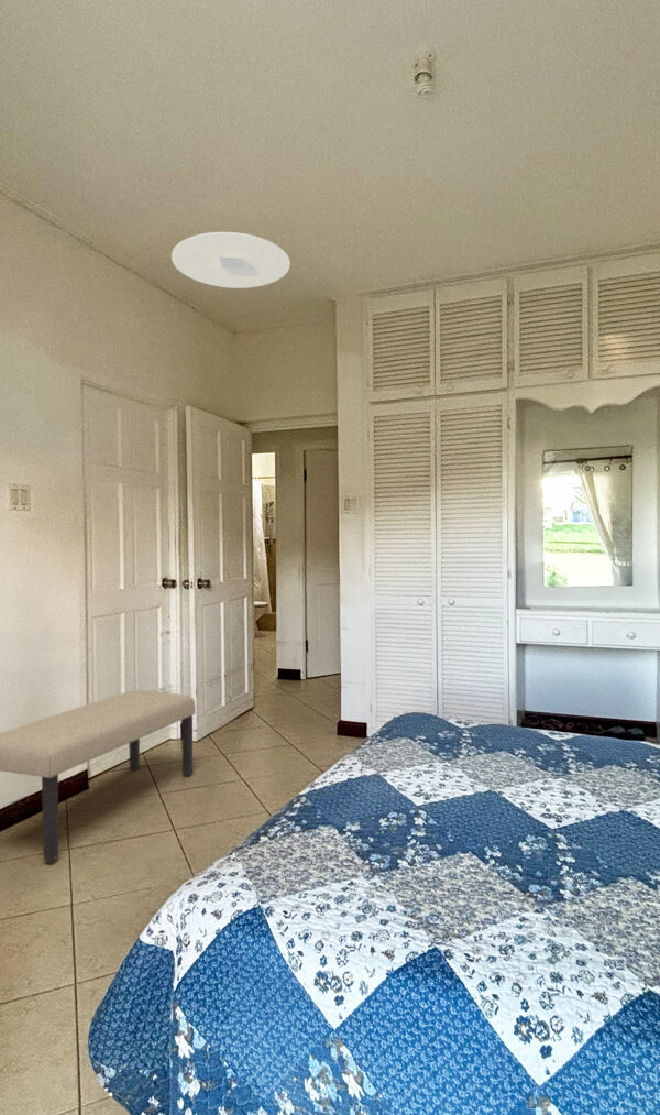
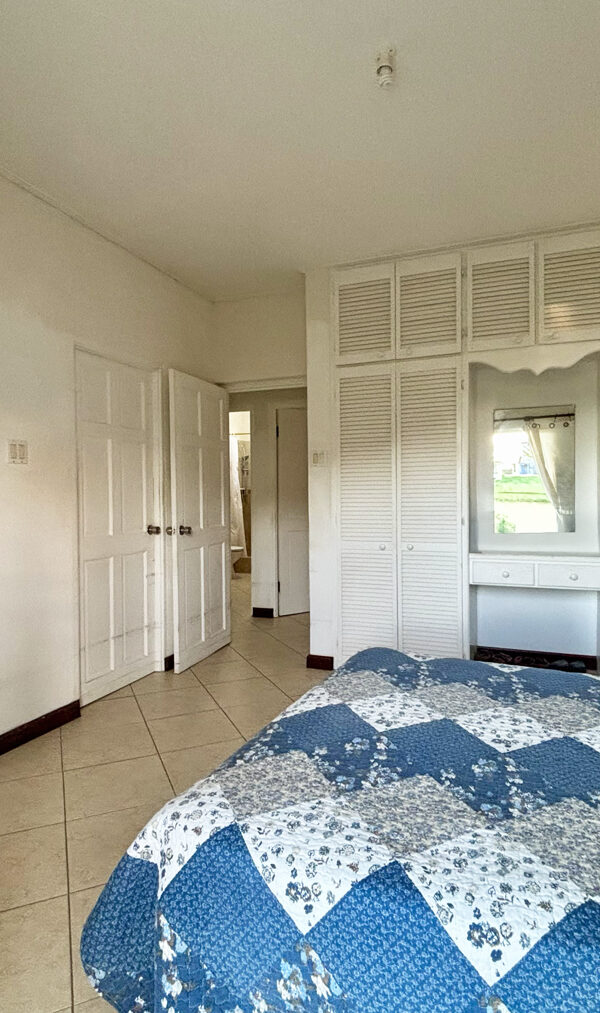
- bench [0,689,197,862]
- ceiling light [170,231,292,289]
